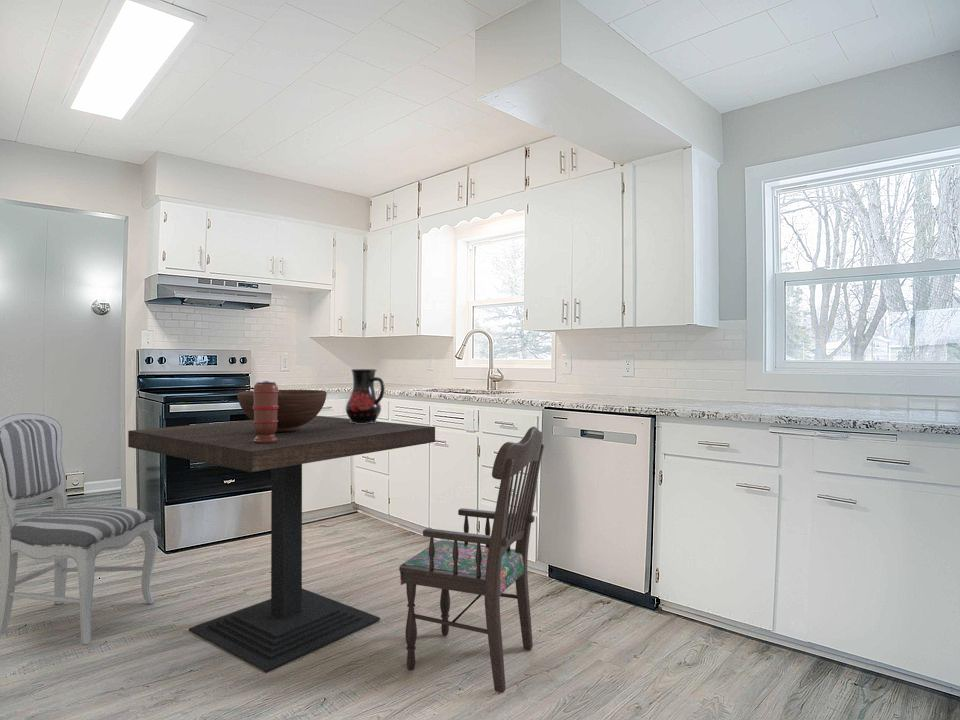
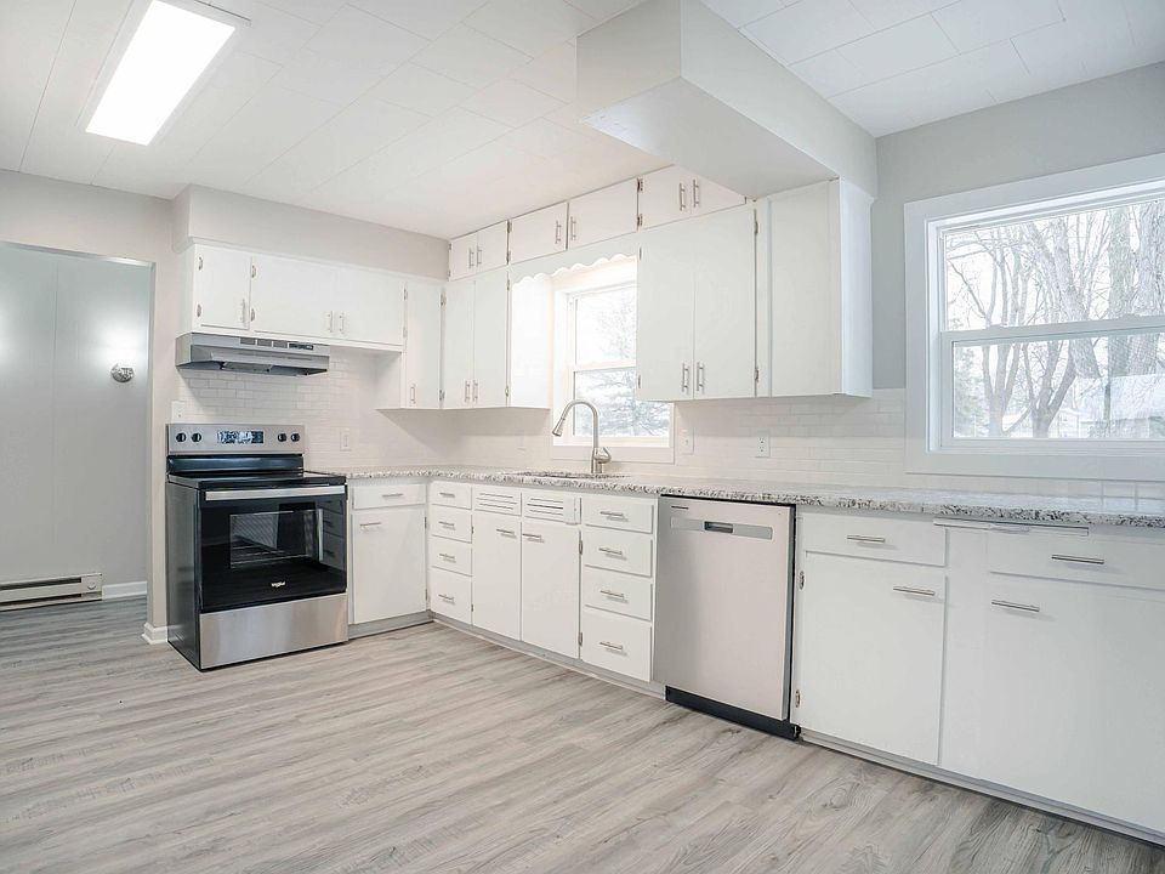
- dining table [127,415,436,674]
- dining chair [398,426,545,694]
- fruit bowl [237,389,328,432]
- pitcher [345,368,386,424]
- spice grinder [252,380,279,444]
- dining chair [0,411,159,646]
